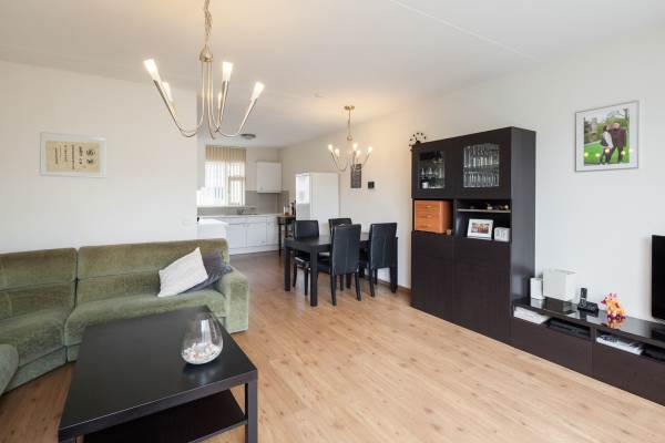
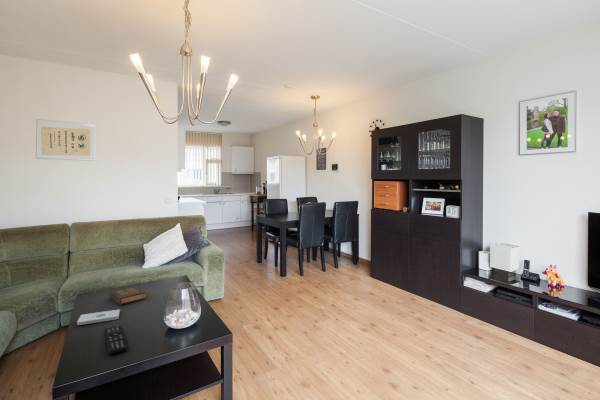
+ hardback book [108,285,147,306]
+ remote control [104,324,128,356]
+ notepad [76,308,121,326]
